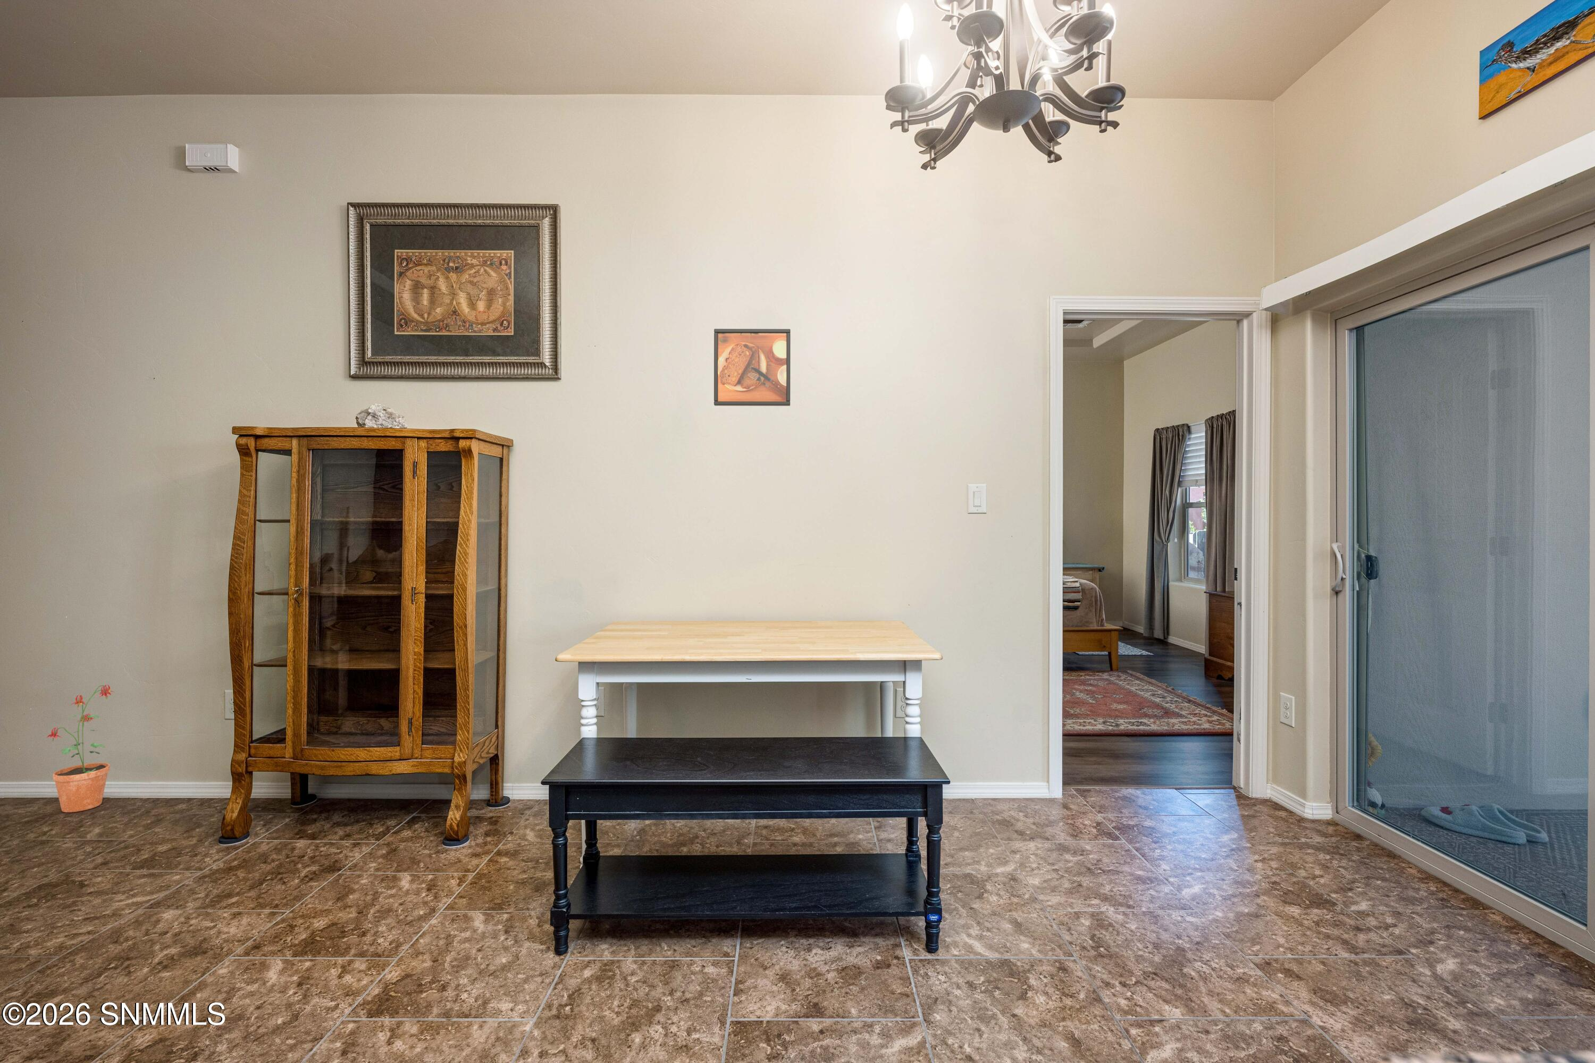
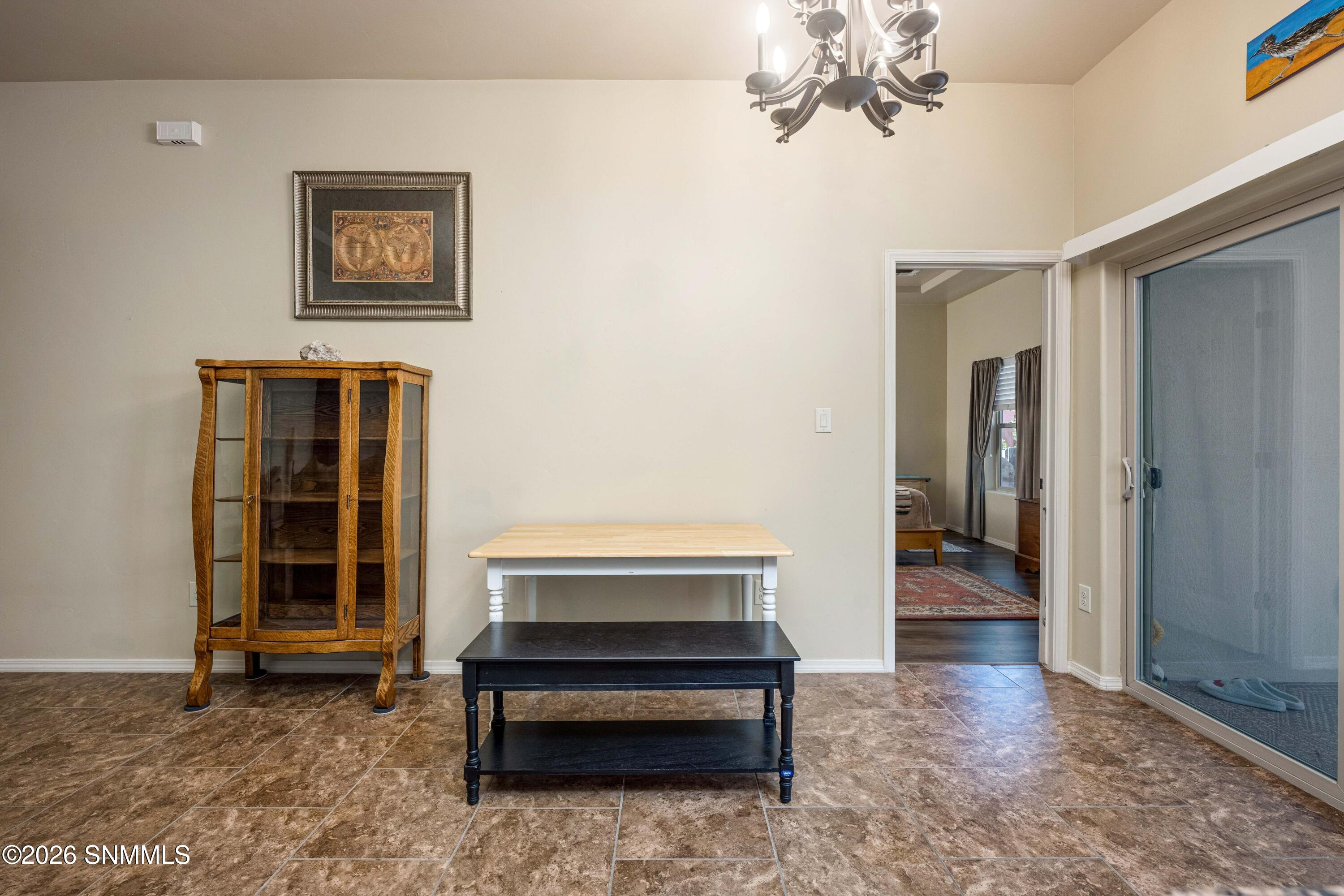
- potted plant [46,685,115,813]
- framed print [713,329,792,407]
